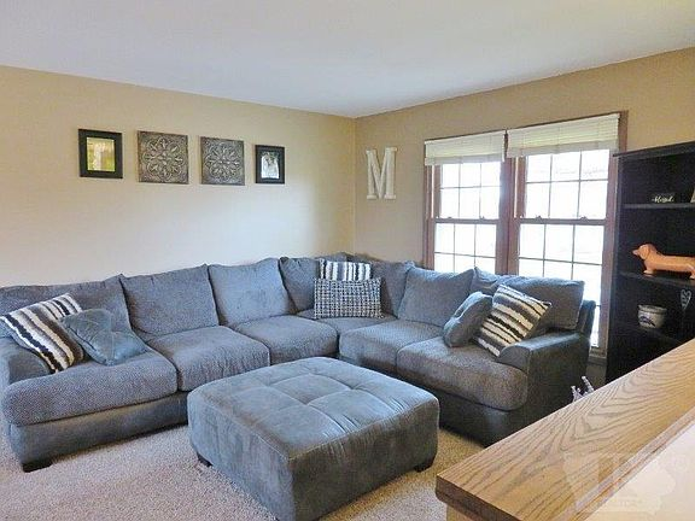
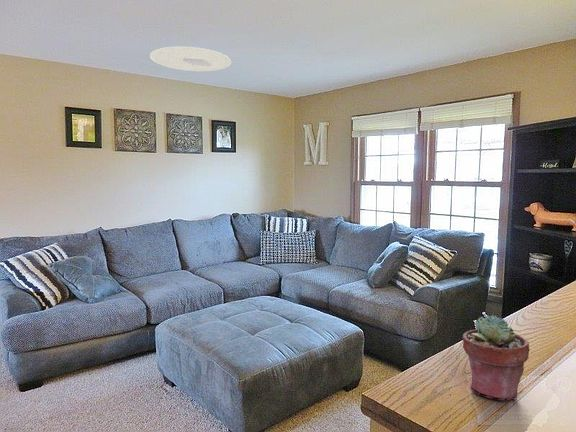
+ ceiling light [149,46,232,72]
+ potted succulent [462,314,531,402]
